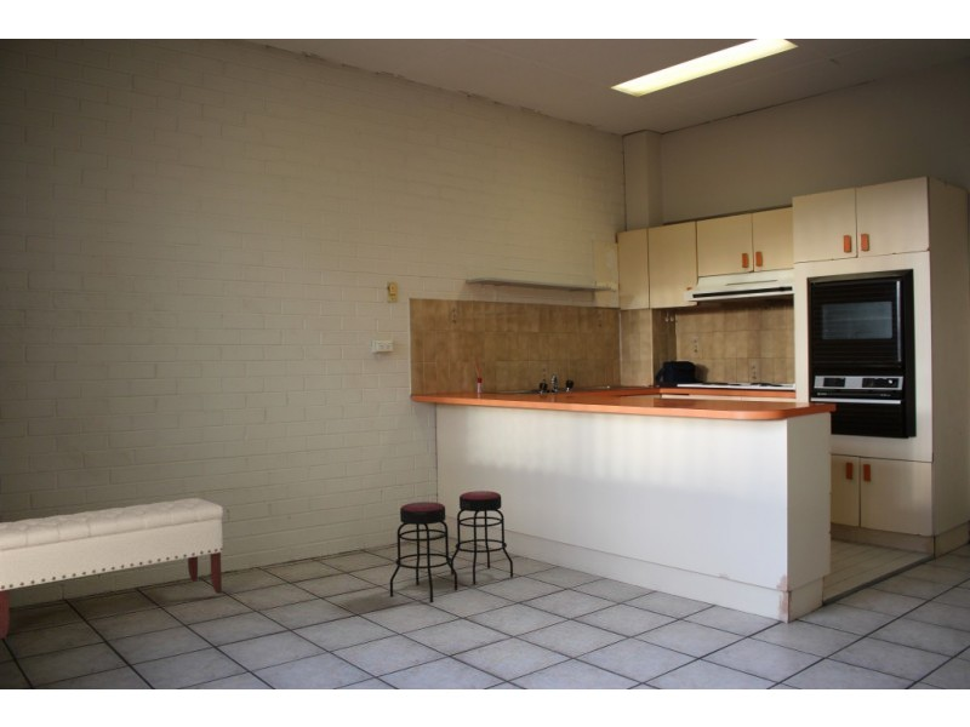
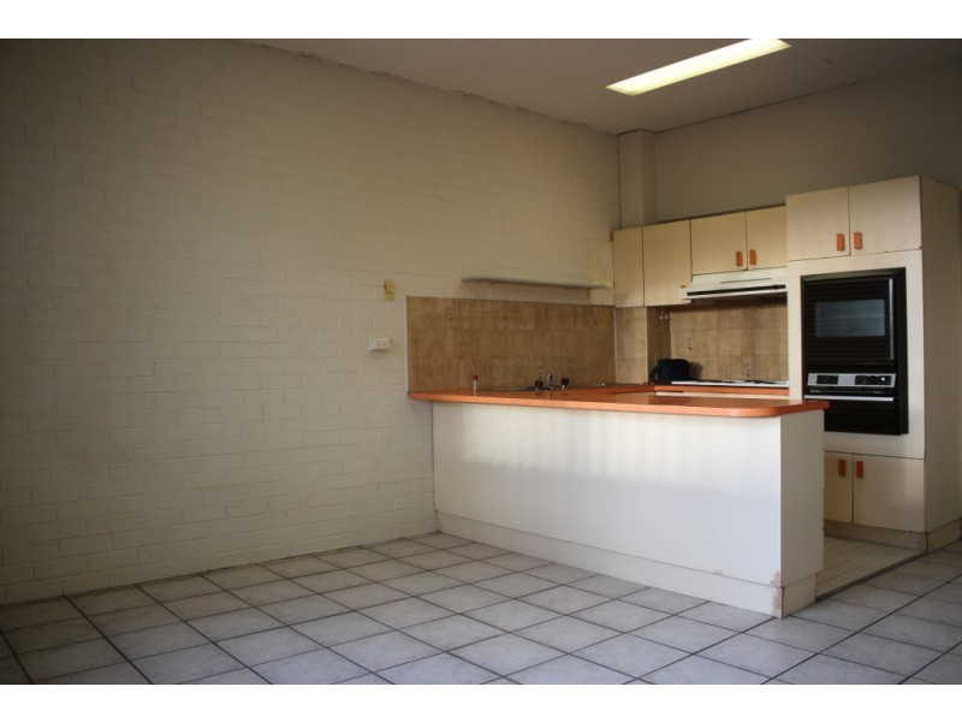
- bar stool [389,490,514,603]
- bench [0,497,224,640]
